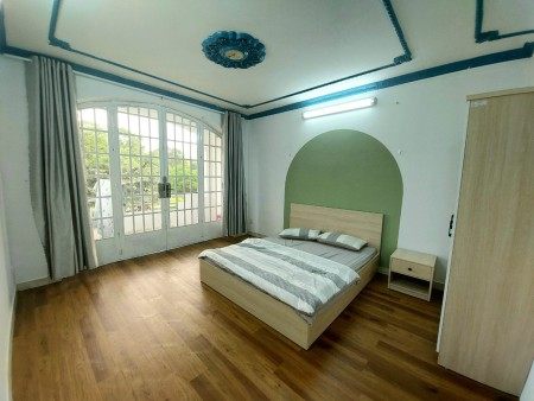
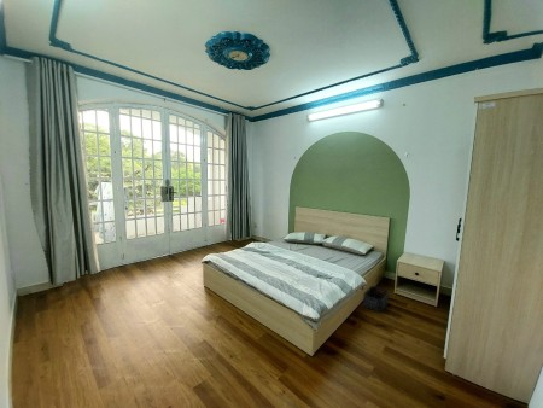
+ storage bin [362,285,390,313]
